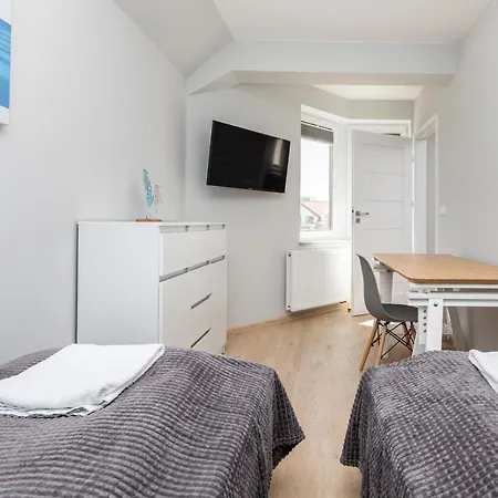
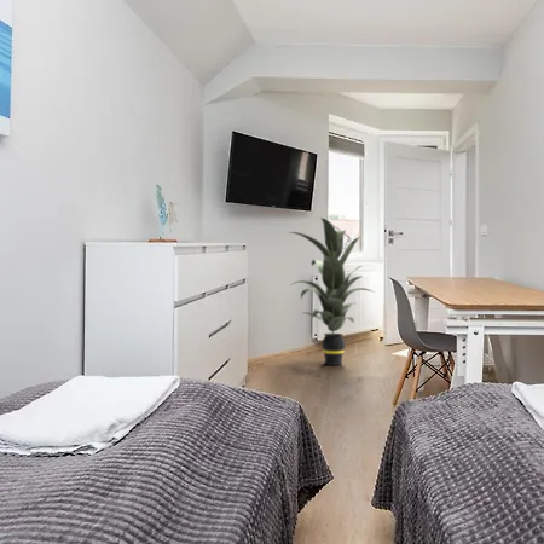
+ indoor plant [287,216,376,366]
